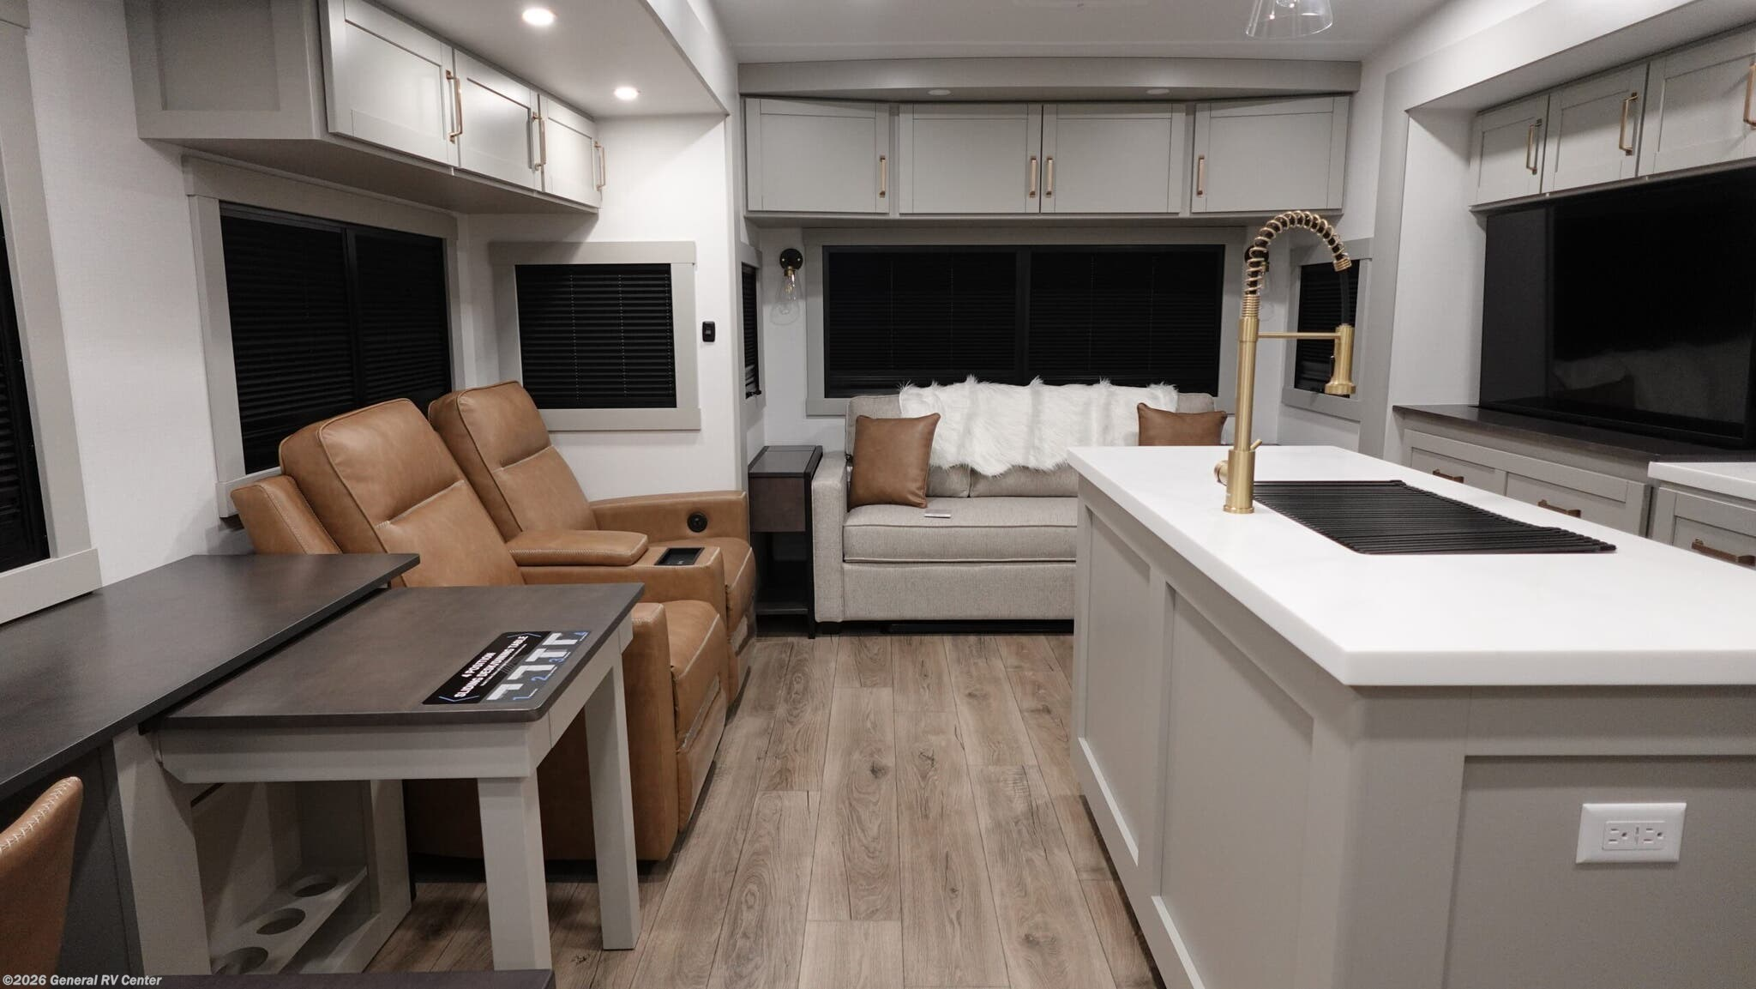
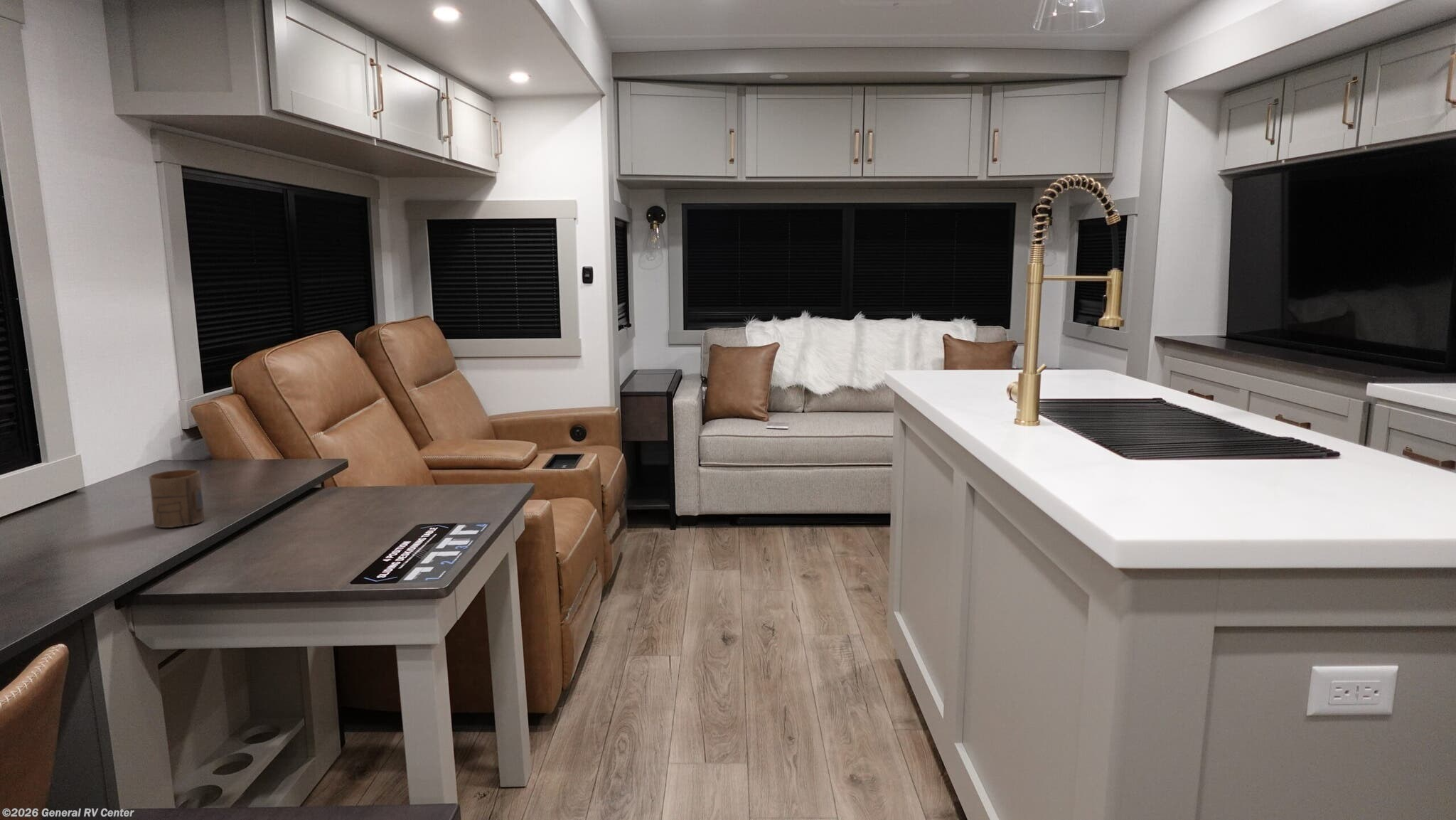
+ cup [149,469,205,528]
